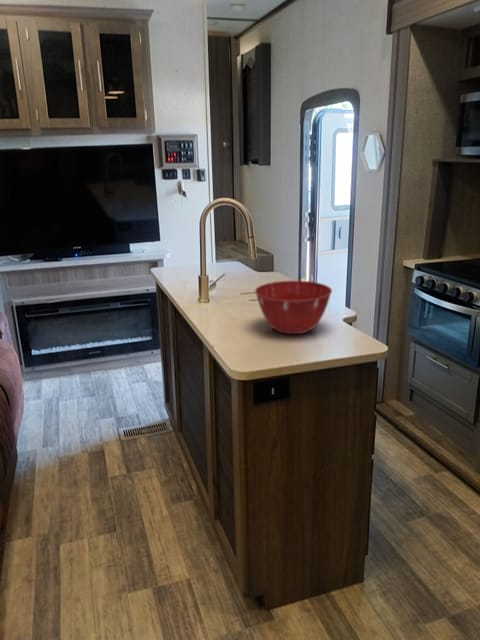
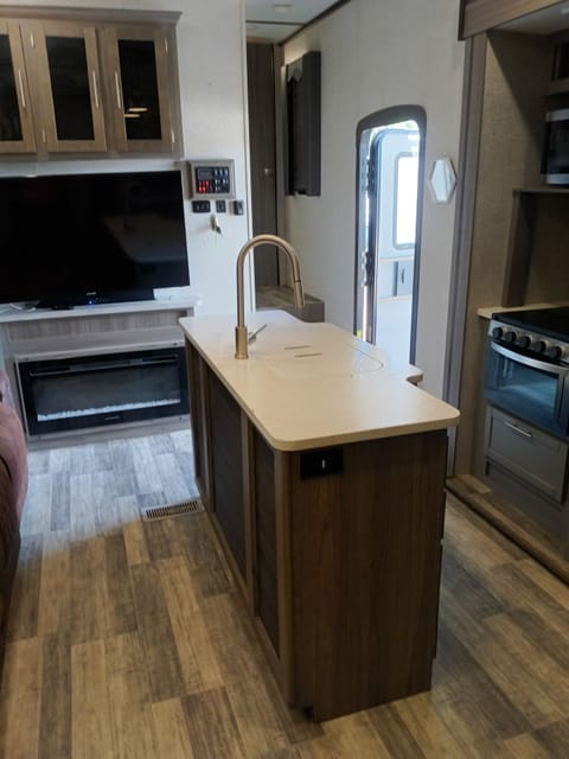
- mixing bowl [254,280,333,335]
